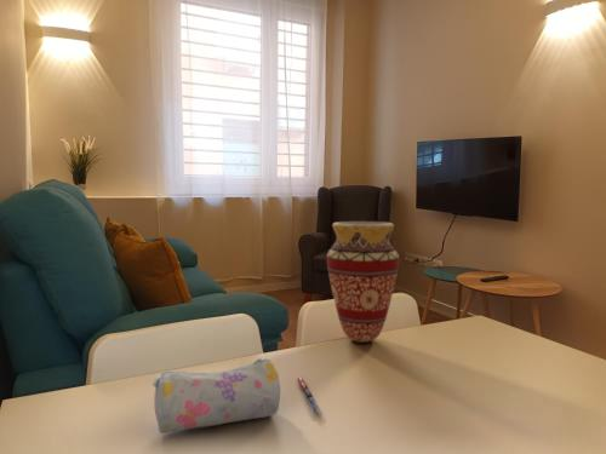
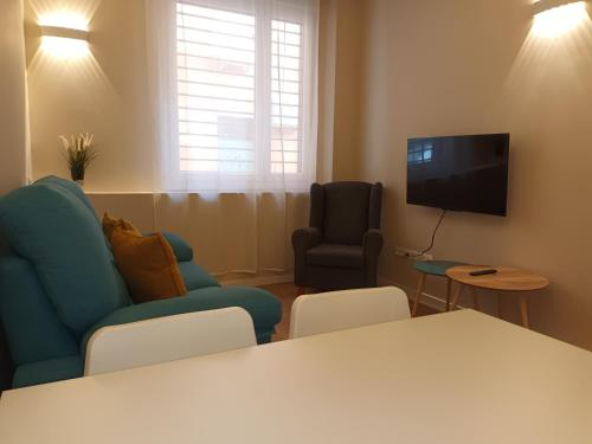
- pencil case [152,357,281,435]
- vase [326,220,400,344]
- pen [296,375,324,416]
